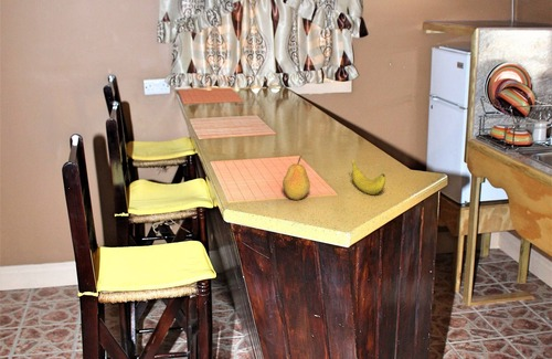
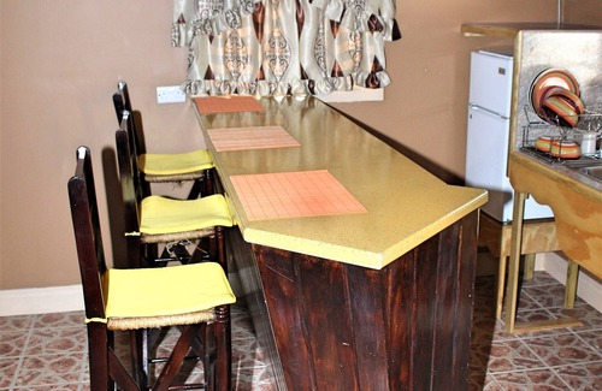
- fruit [282,155,311,201]
- banana [351,159,386,196]
